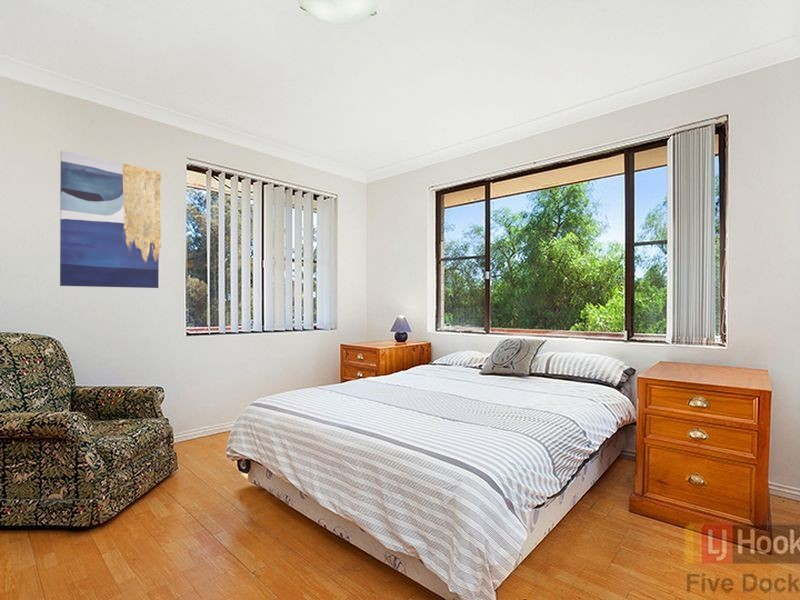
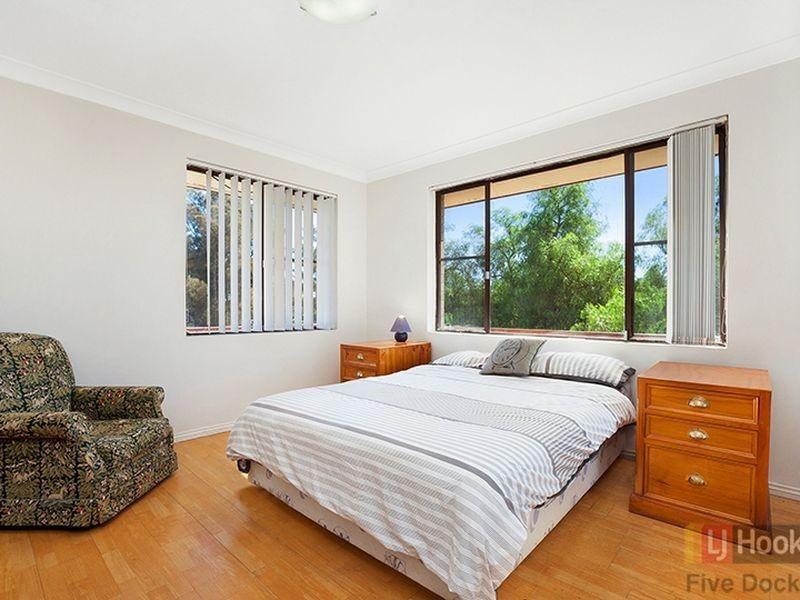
- wall art [59,150,162,289]
